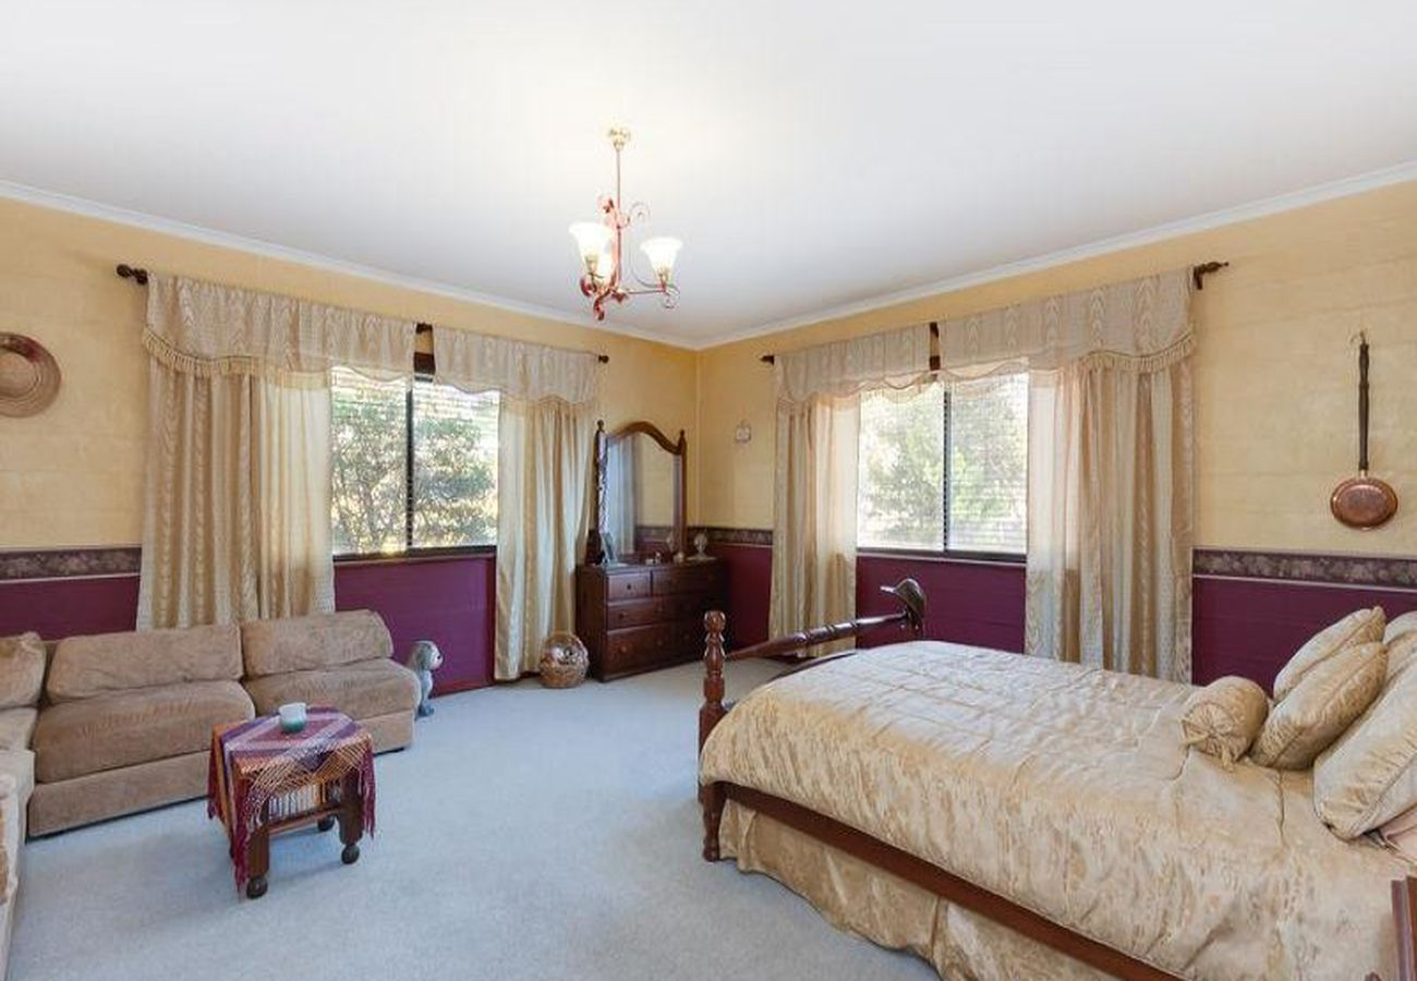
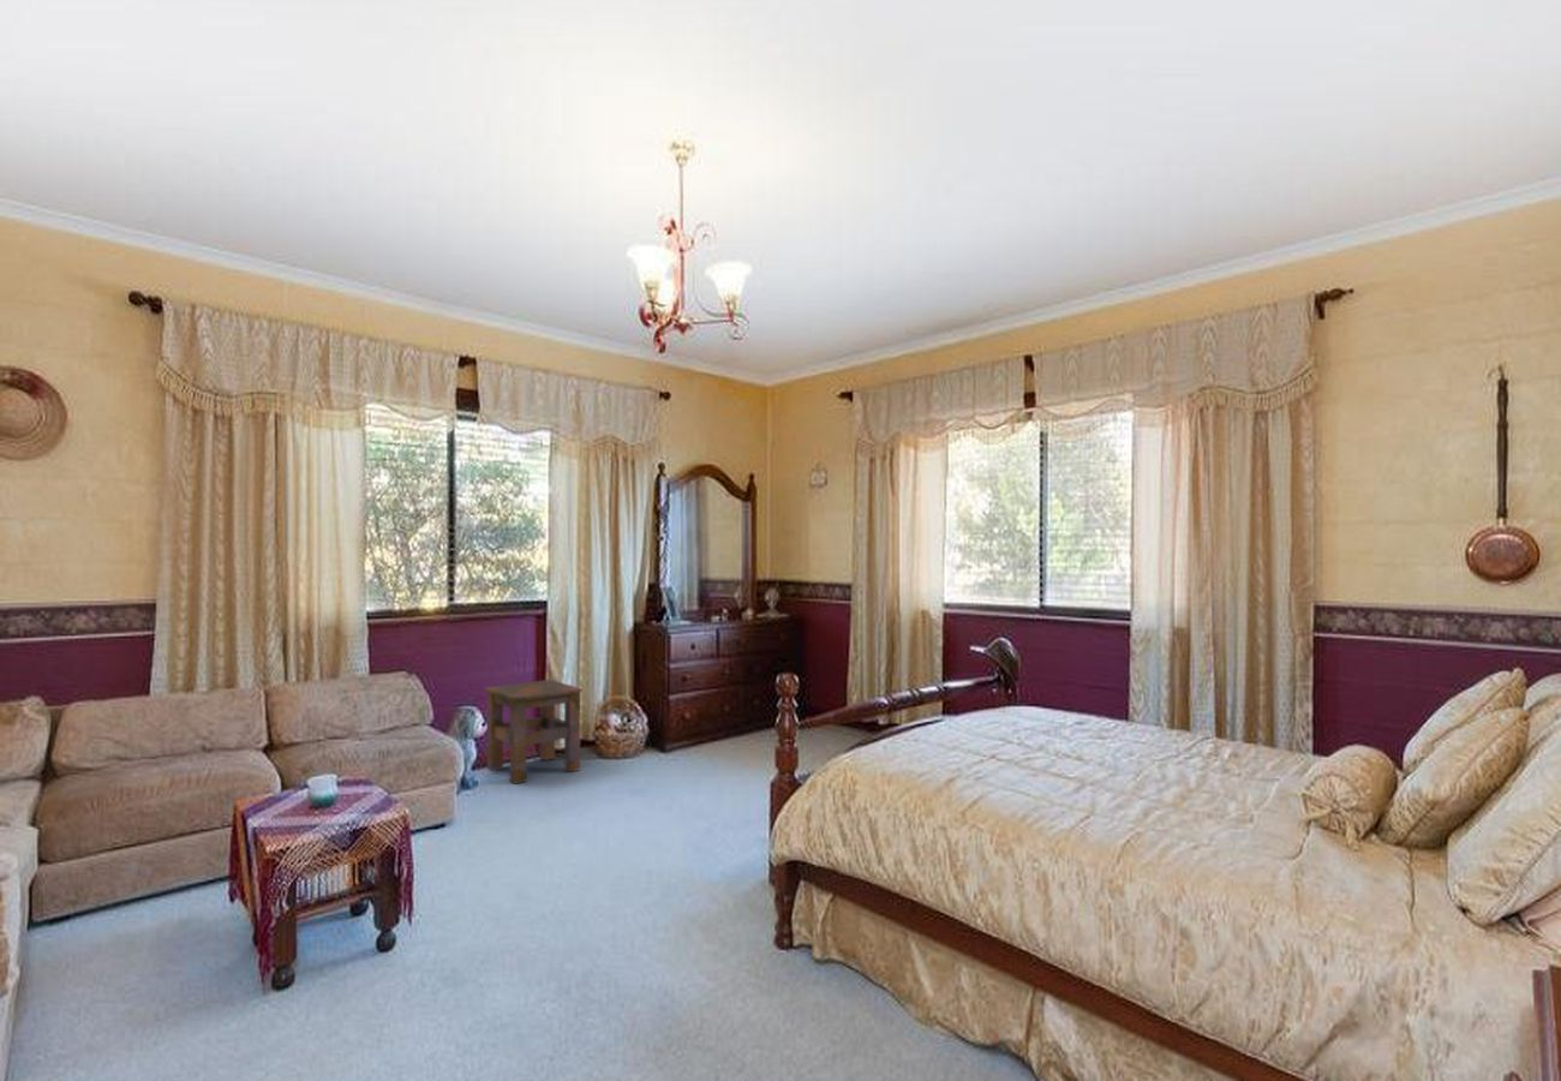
+ side table [484,679,584,786]
